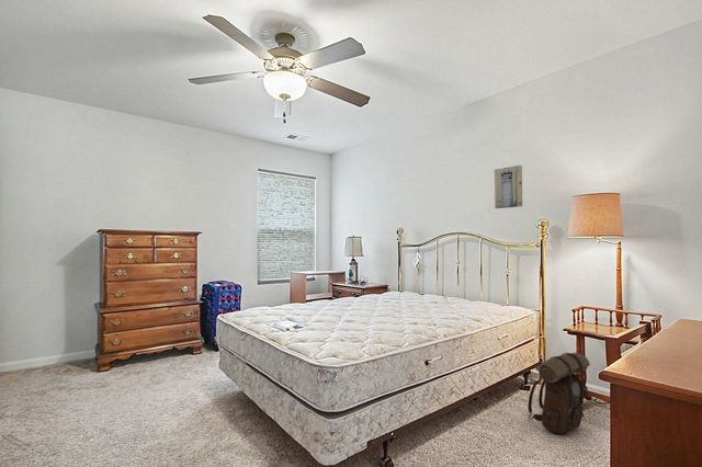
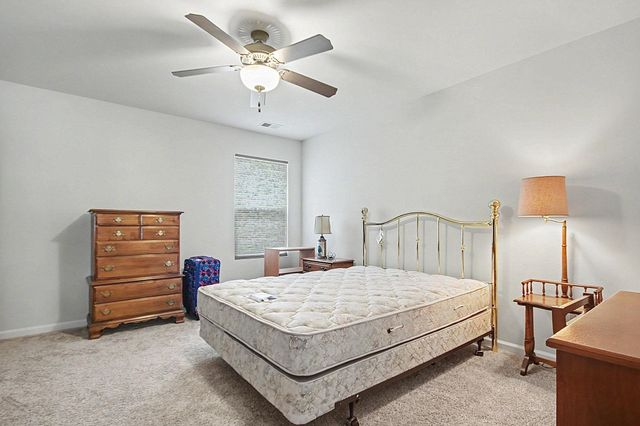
- backpack [528,352,591,435]
- wall art [494,164,523,209]
